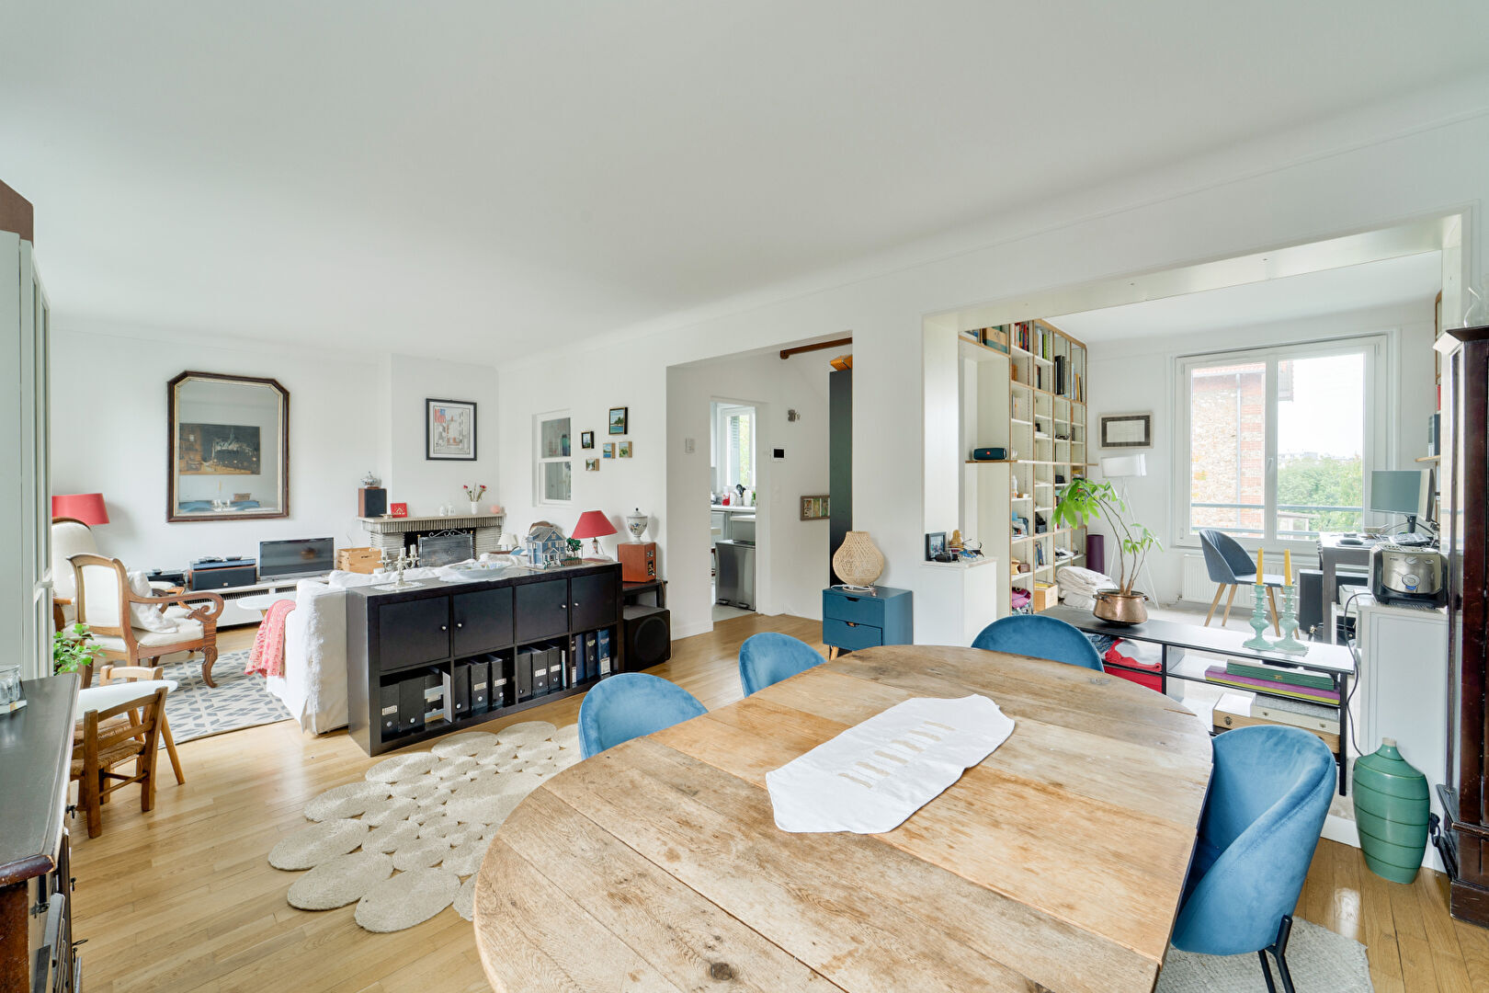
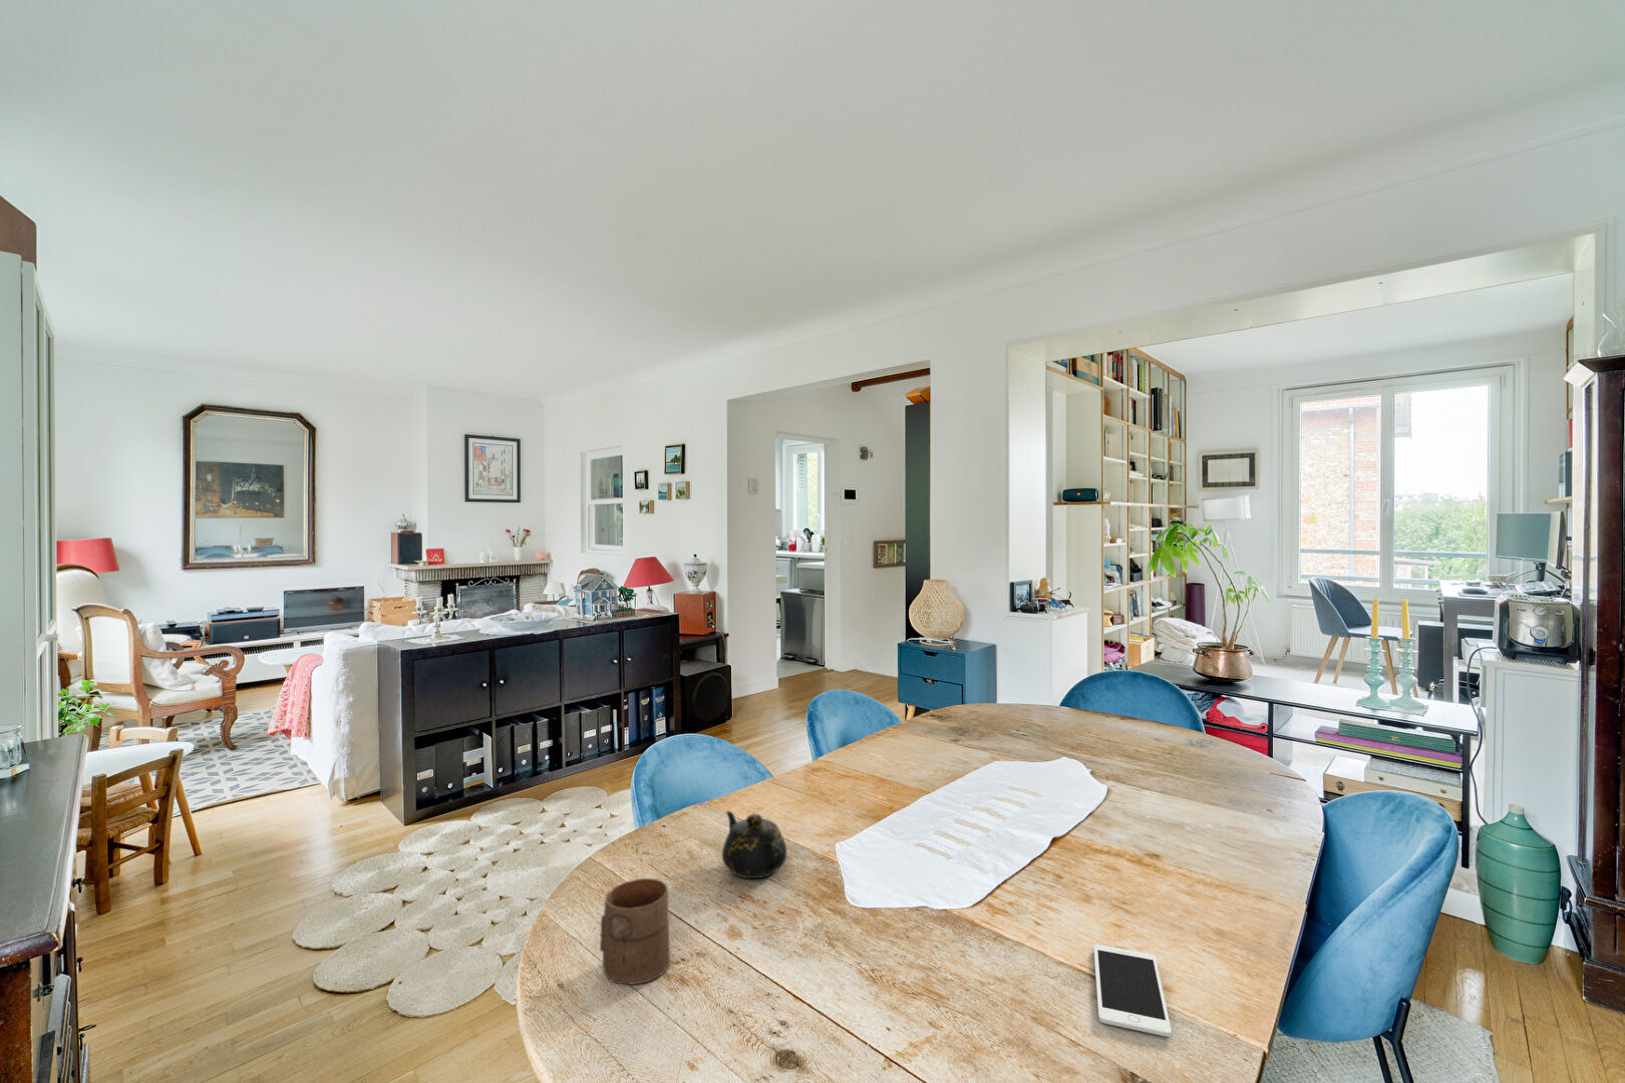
+ cup [598,878,671,986]
+ cell phone [1092,944,1173,1038]
+ teapot [722,810,788,880]
